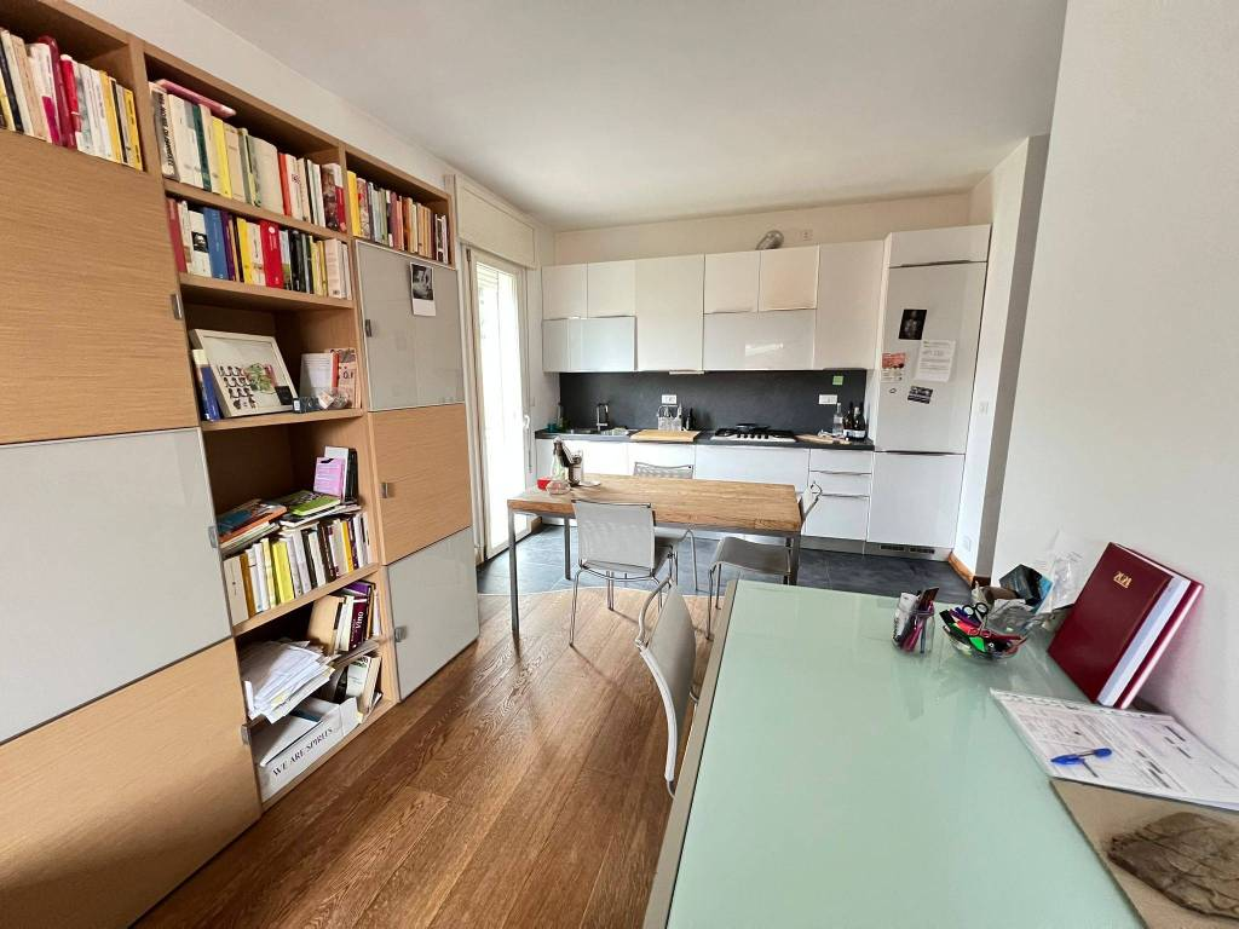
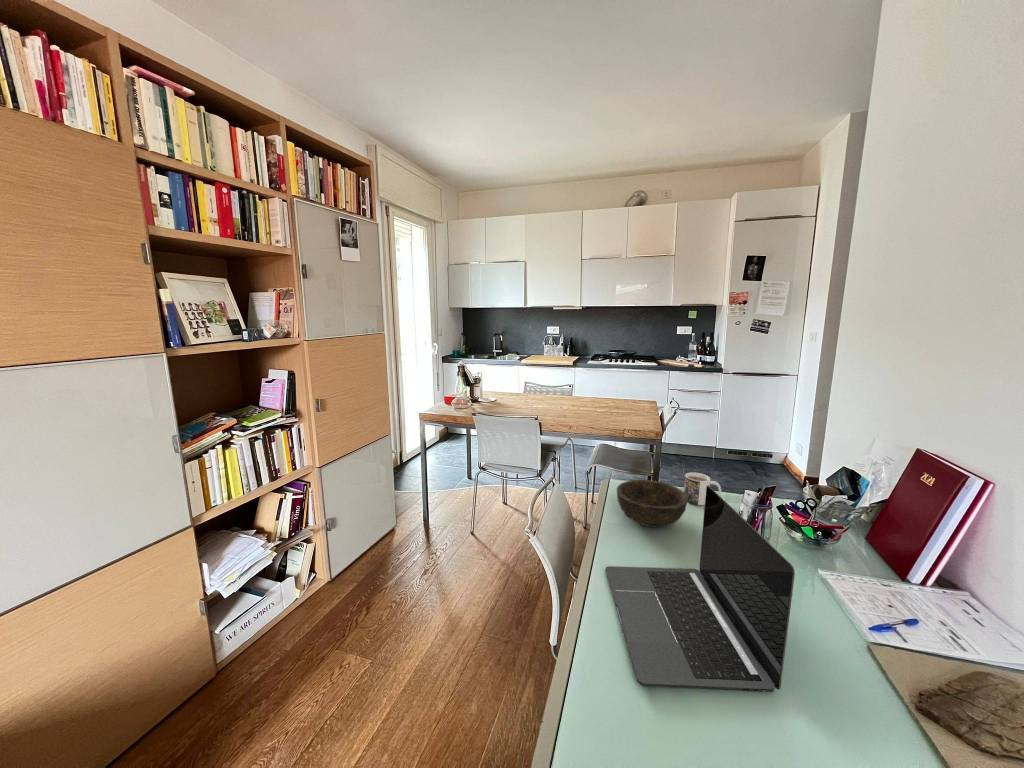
+ mug [683,472,722,506]
+ bowl [616,479,688,528]
+ laptop [605,486,796,693]
